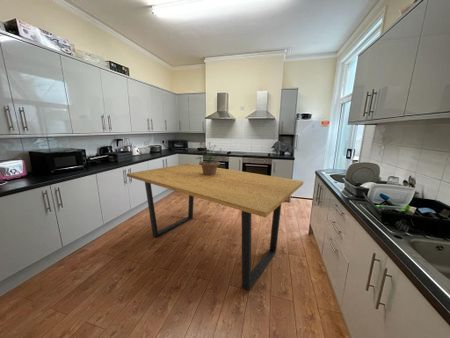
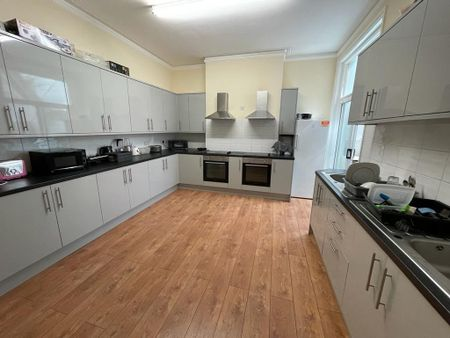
- potted plant [195,141,223,176]
- dining table [126,162,304,292]
